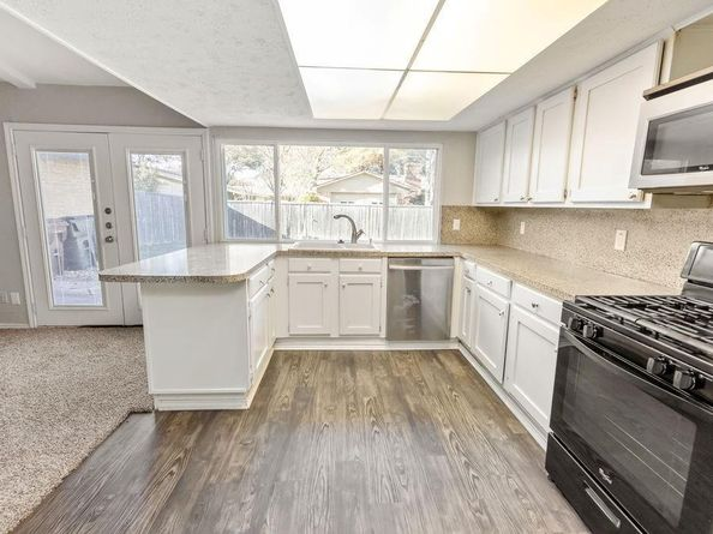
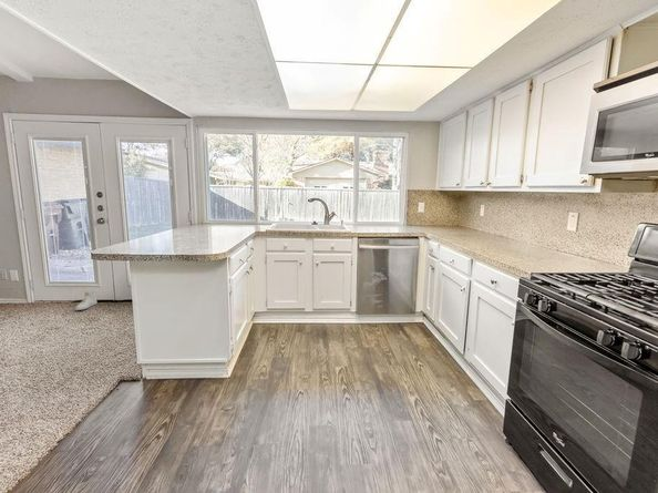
+ sneaker [74,290,97,311]
